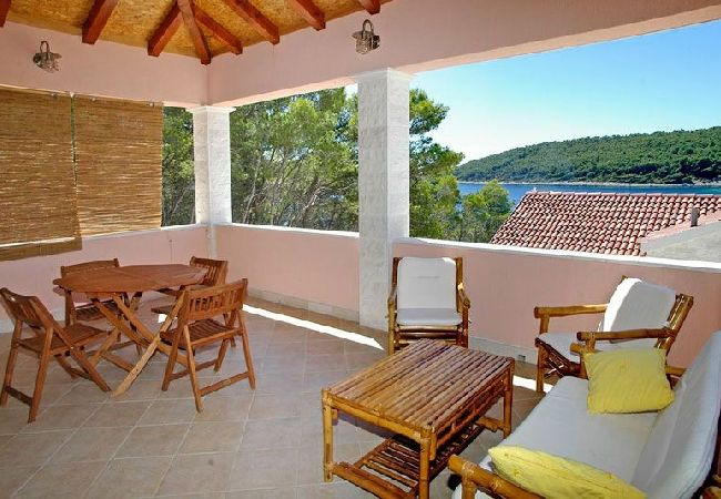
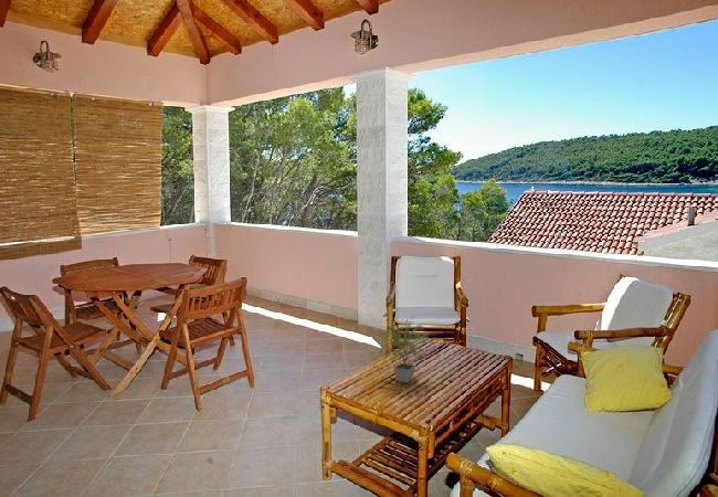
+ potted plant [377,314,432,384]
